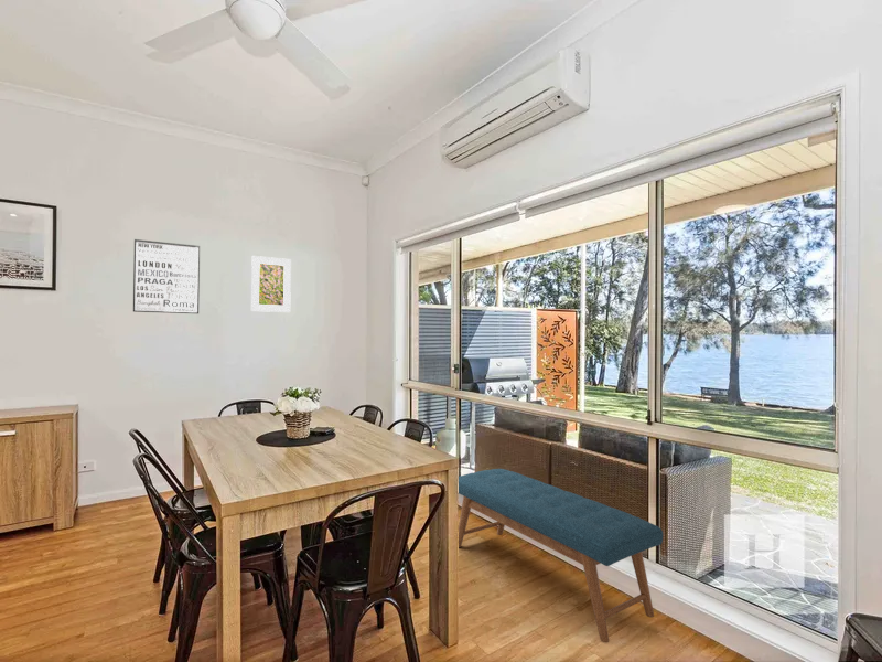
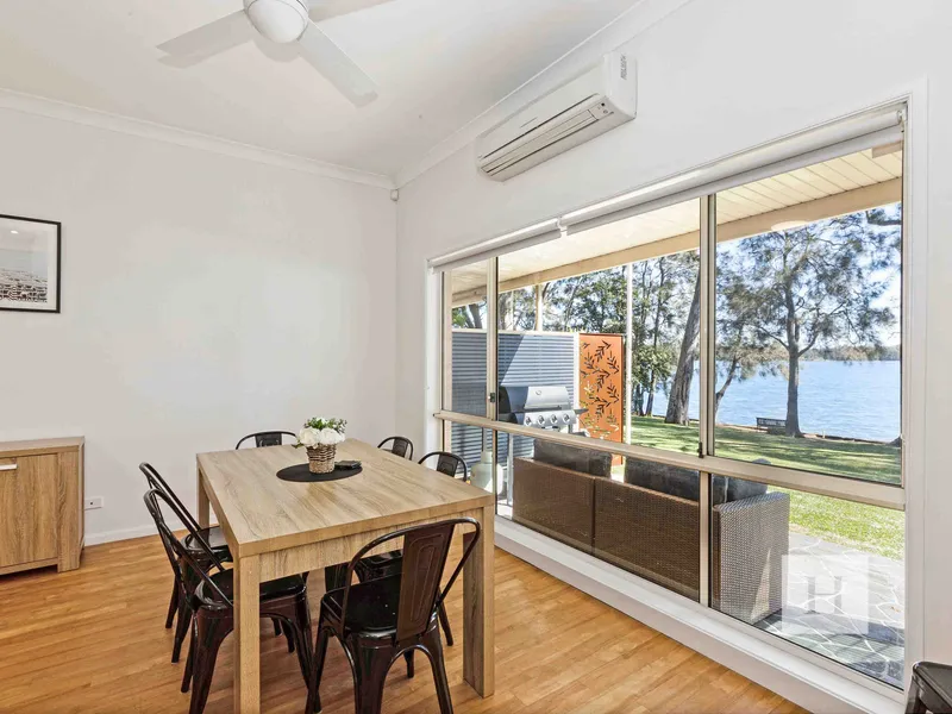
- bench [458,468,664,643]
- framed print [250,255,292,313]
- wall art [132,238,201,314]
